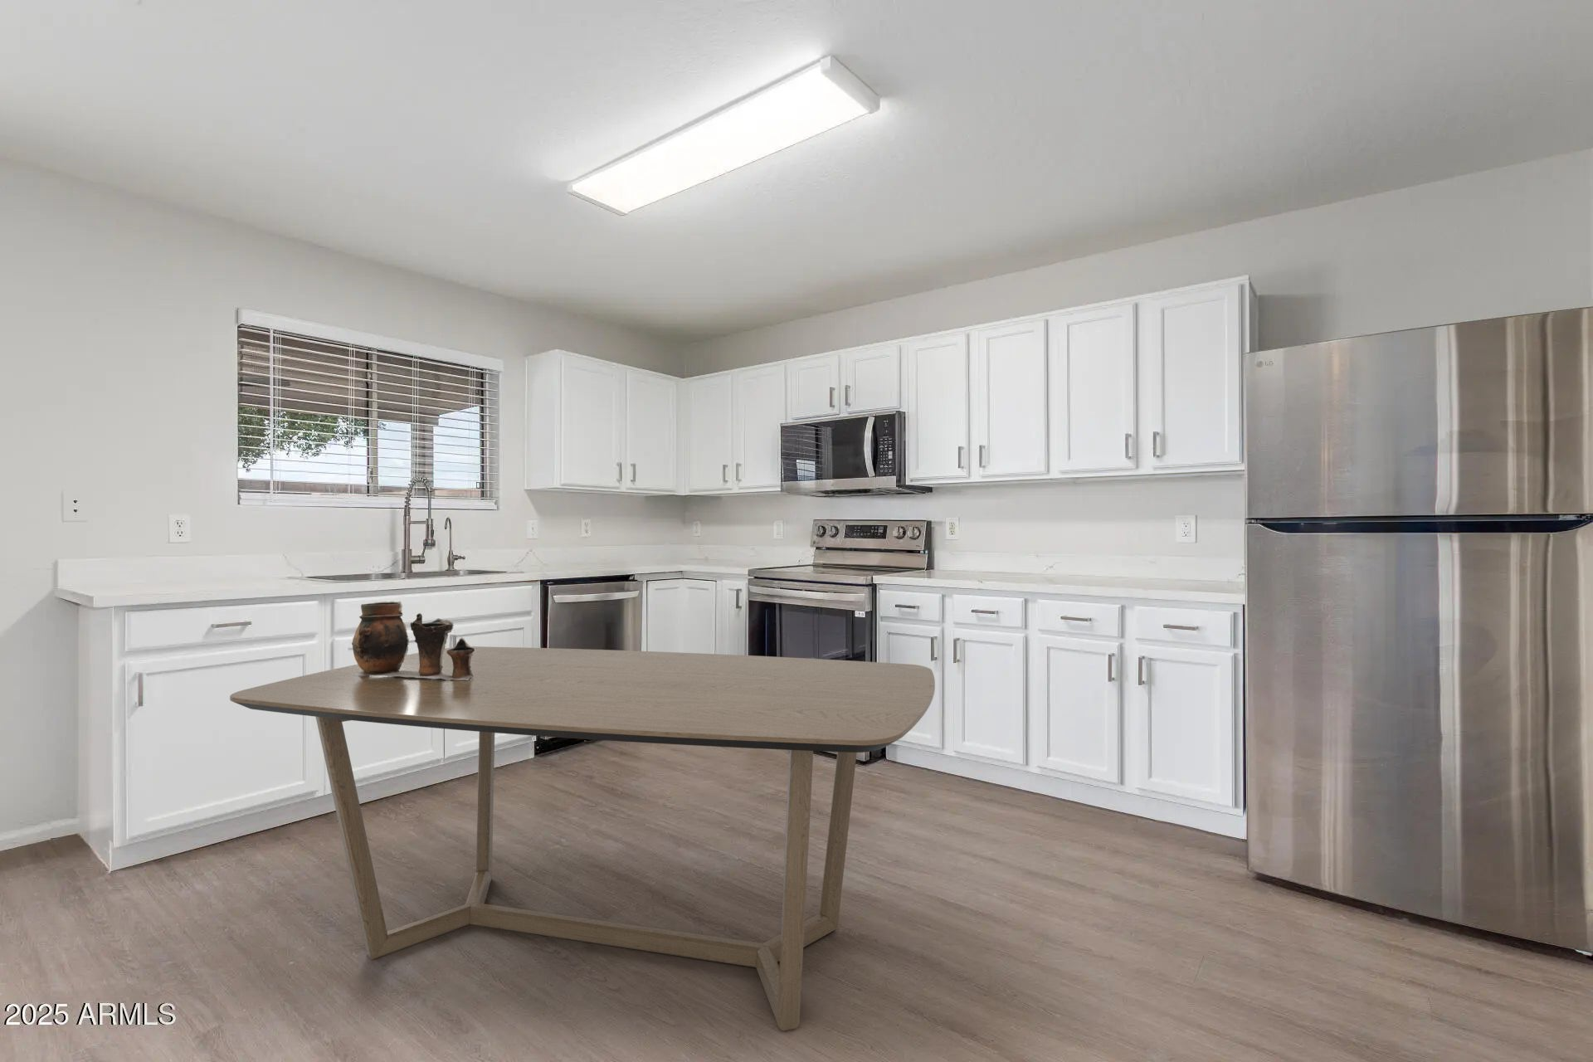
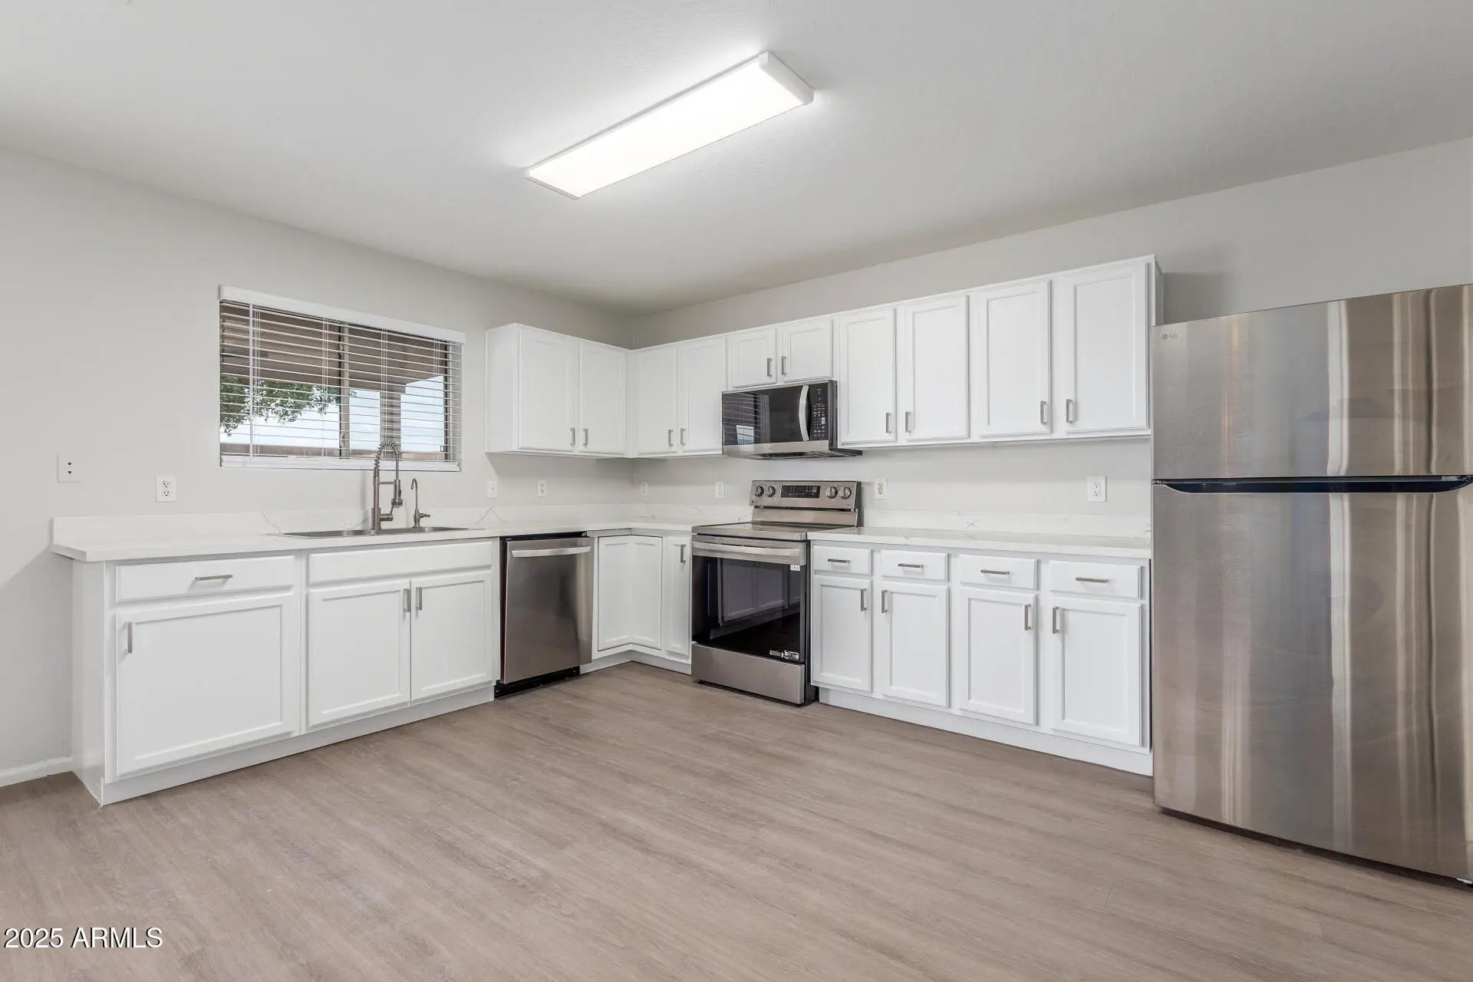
- pottery set [351,601,476,680]
- dining table [229,646,936,1031]
